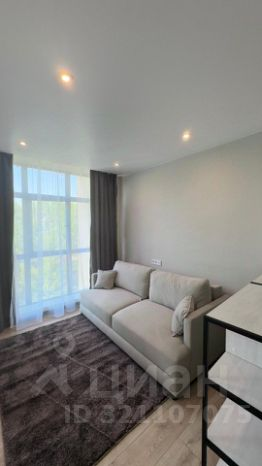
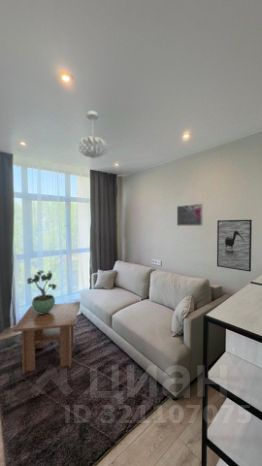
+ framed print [176,203,204,227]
+ potted plant [26,270,58,314]
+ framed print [216,219,253,273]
+ pendant light [76,110,109,160]
+ coffee table [12,302,80,375]
